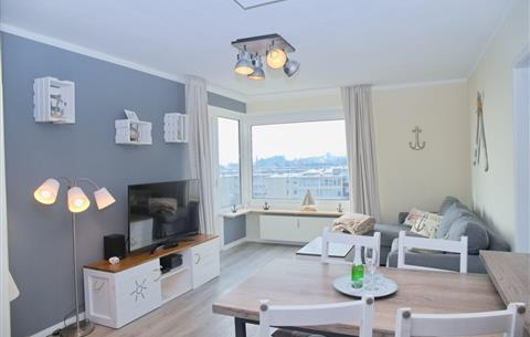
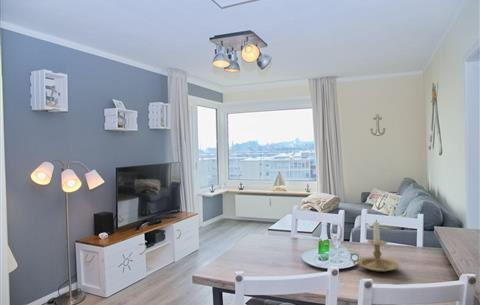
+ candle holder [348,219,400,273]
